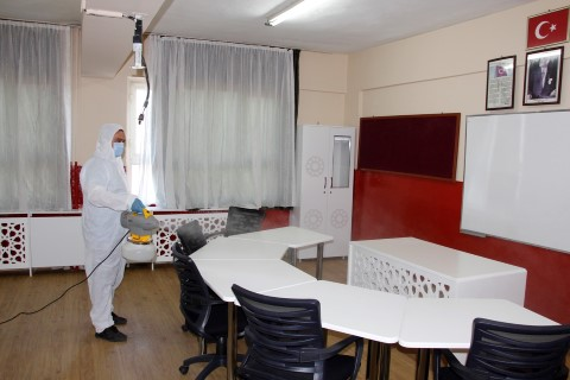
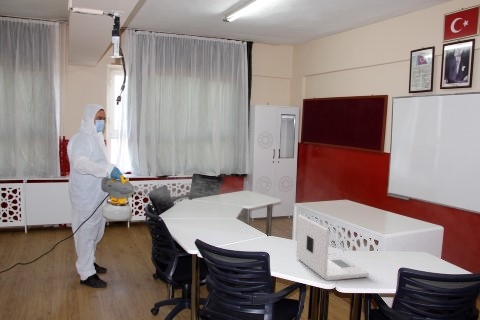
+ laptop [295,214,370,282]
